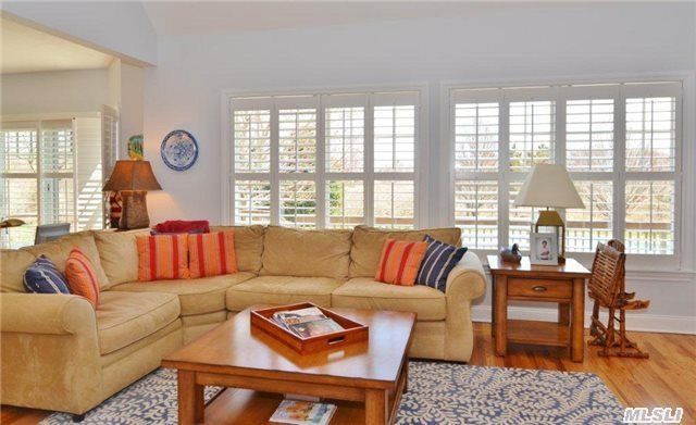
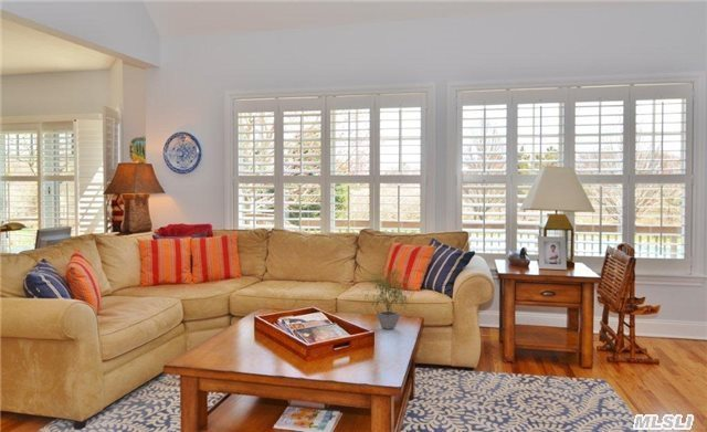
+ potted plant [360,262,416,330]
